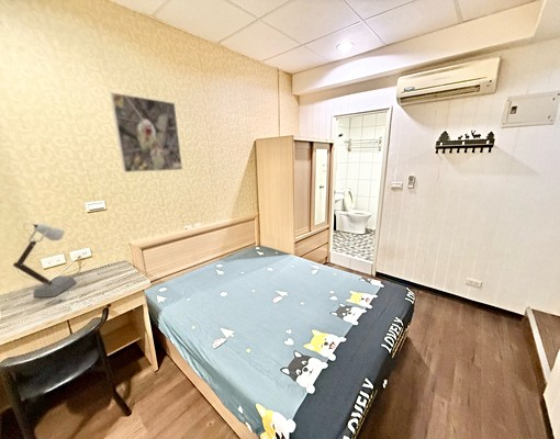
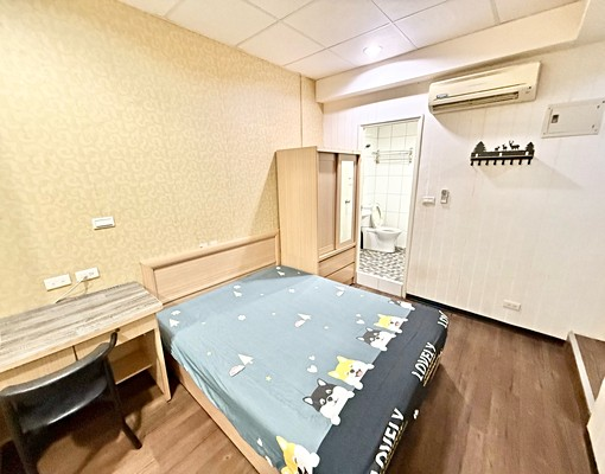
- desk lamp [12,223,78,306]
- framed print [109,91,183,173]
